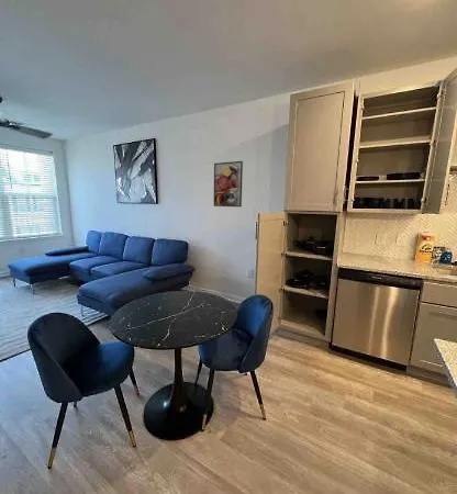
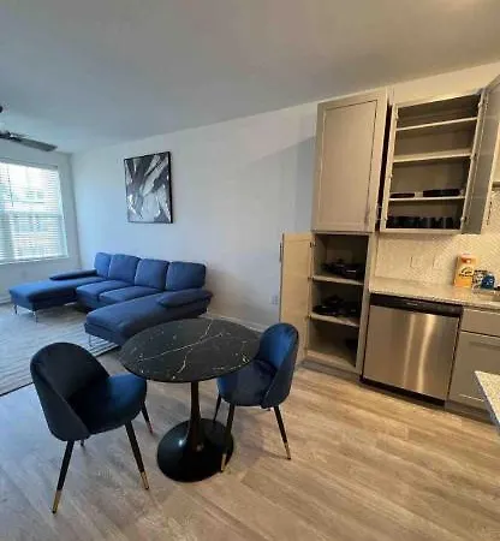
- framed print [213,160,244,207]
